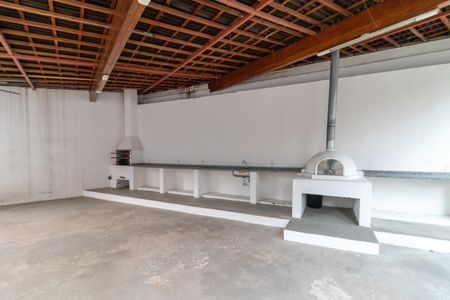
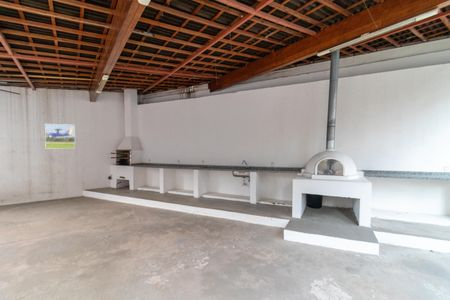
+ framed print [44,123,76,149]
